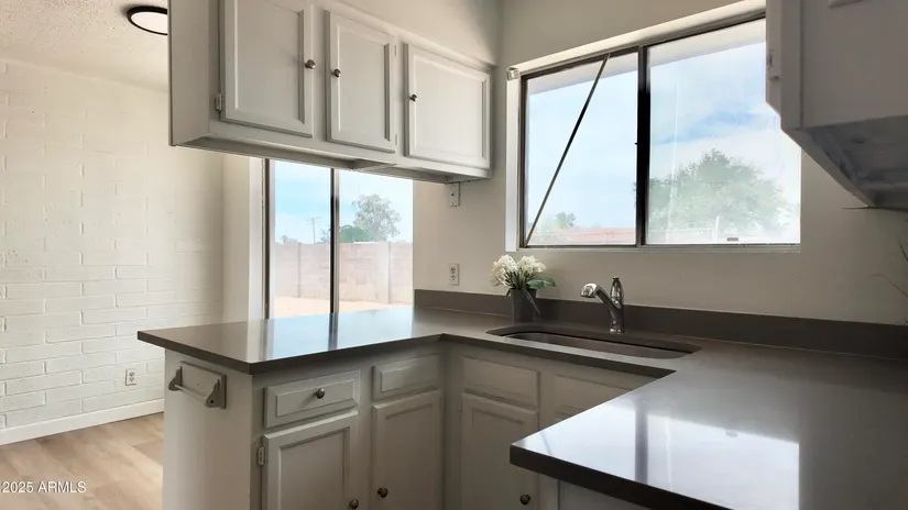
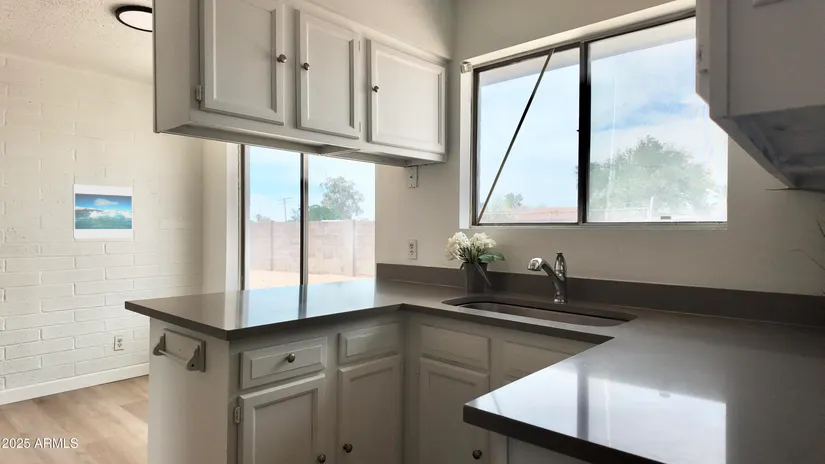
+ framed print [72,184,134,239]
